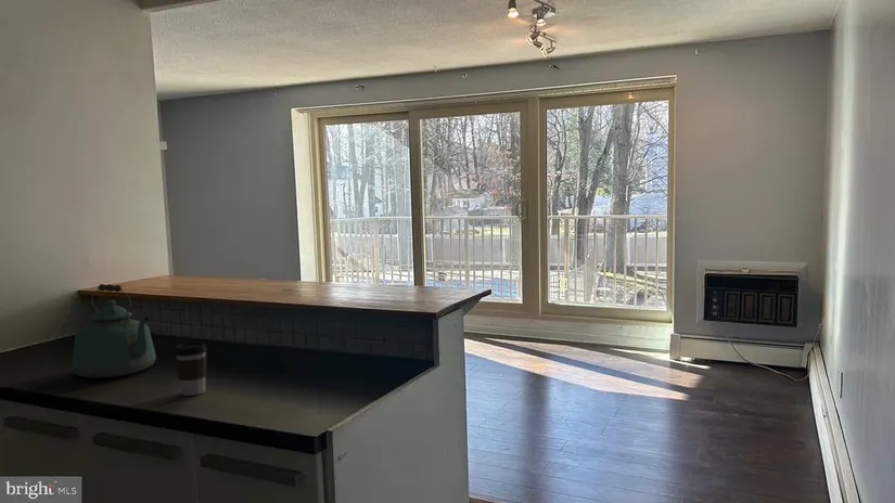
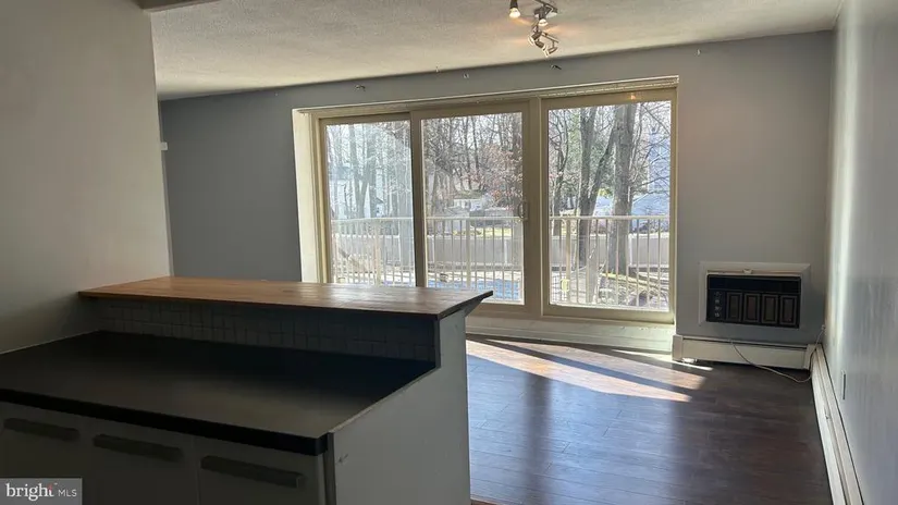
- kettle [71,283,157,379]
- coffee cup [174,341,208,397]
